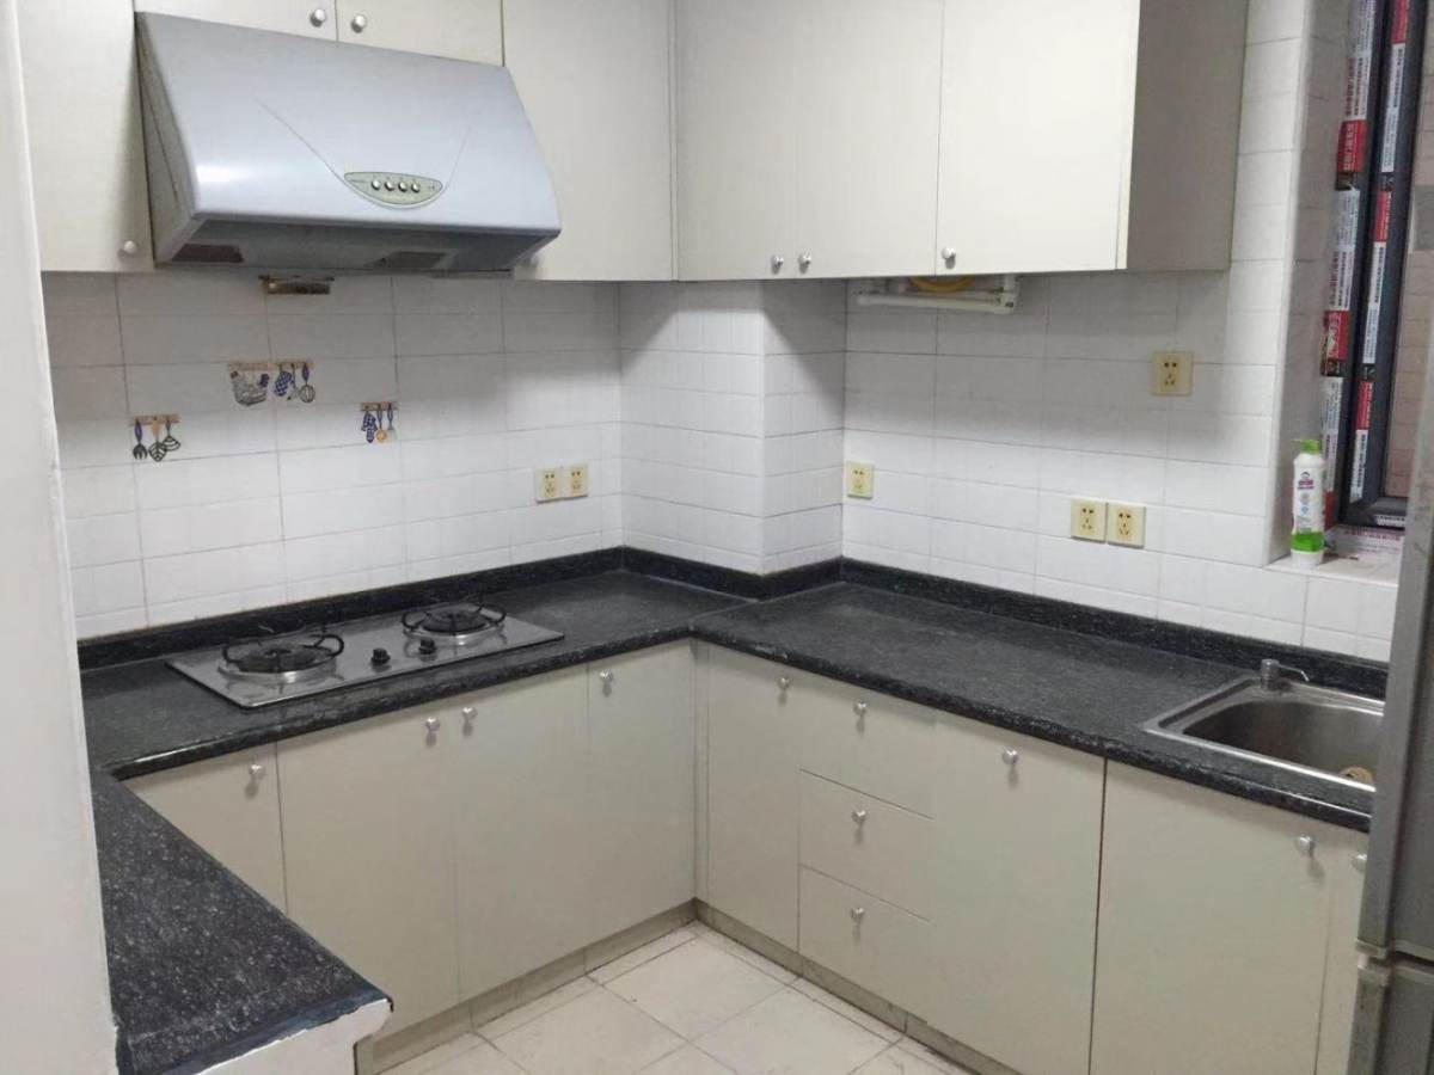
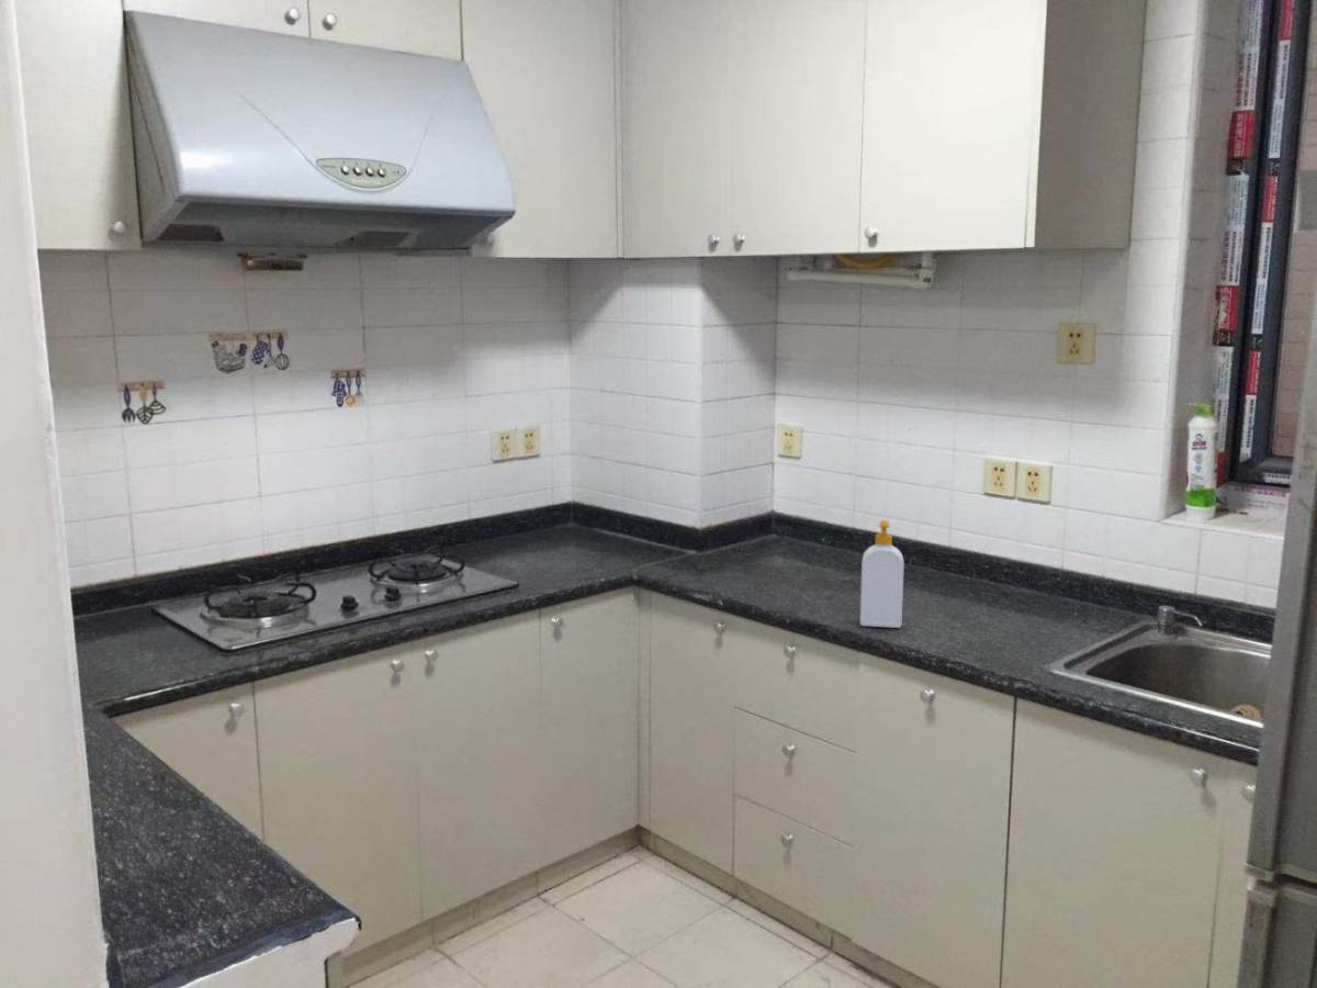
+ soap bottle [859,519,905,629]
